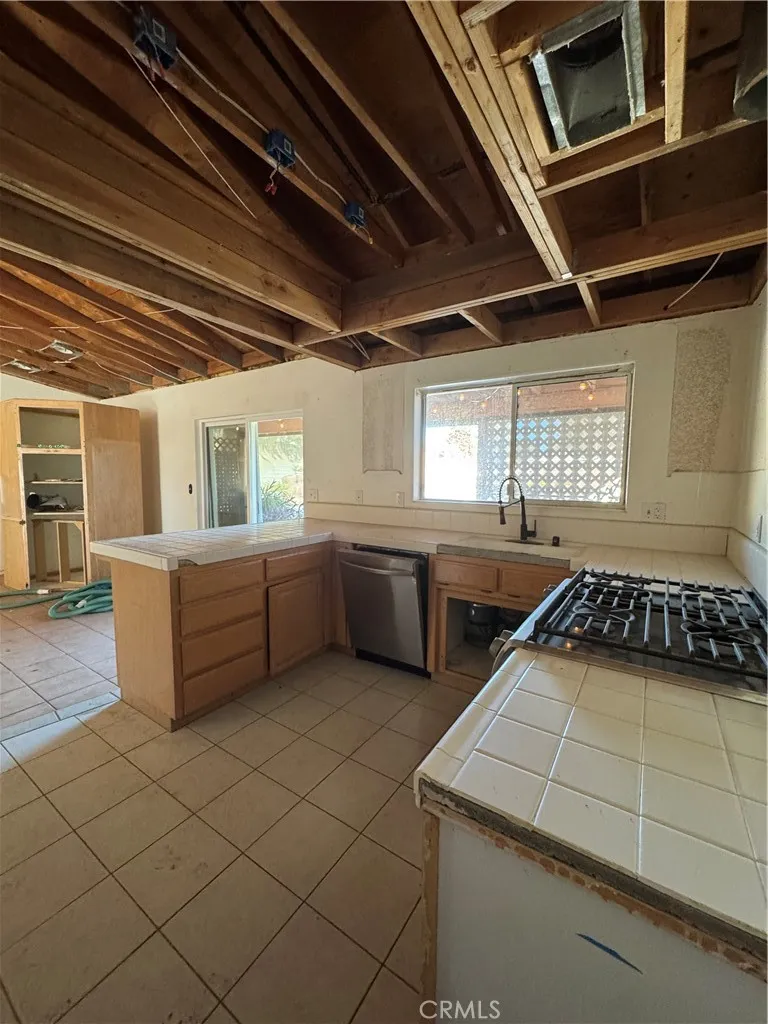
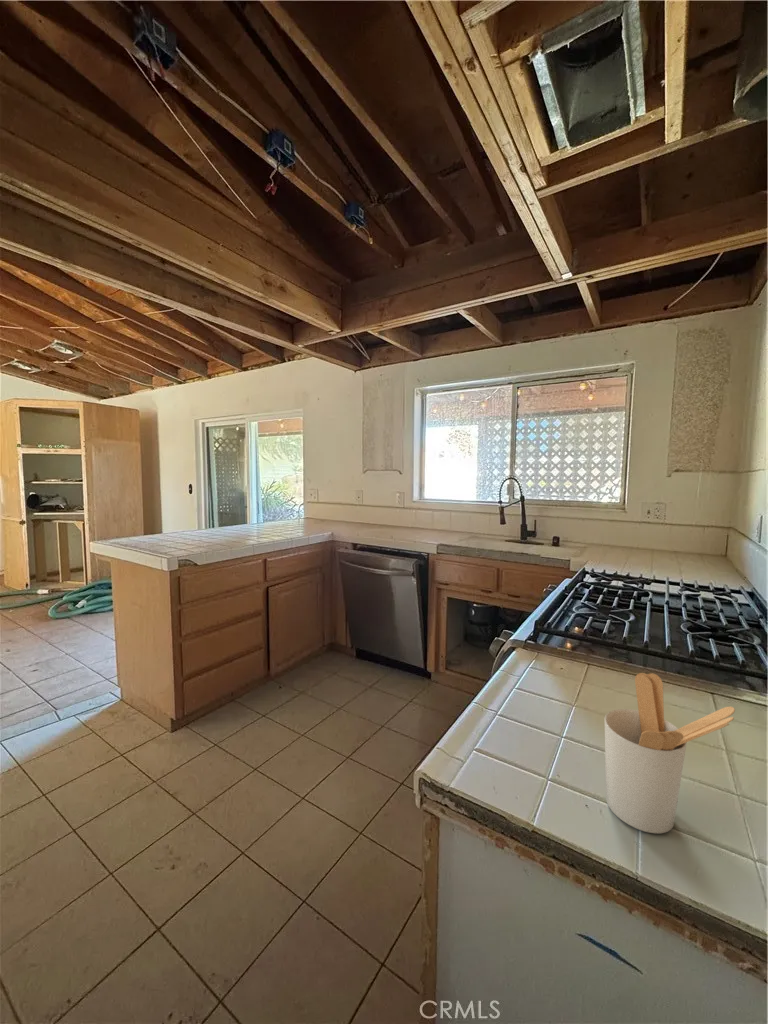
+ utensil holder [604,672,736,835]
